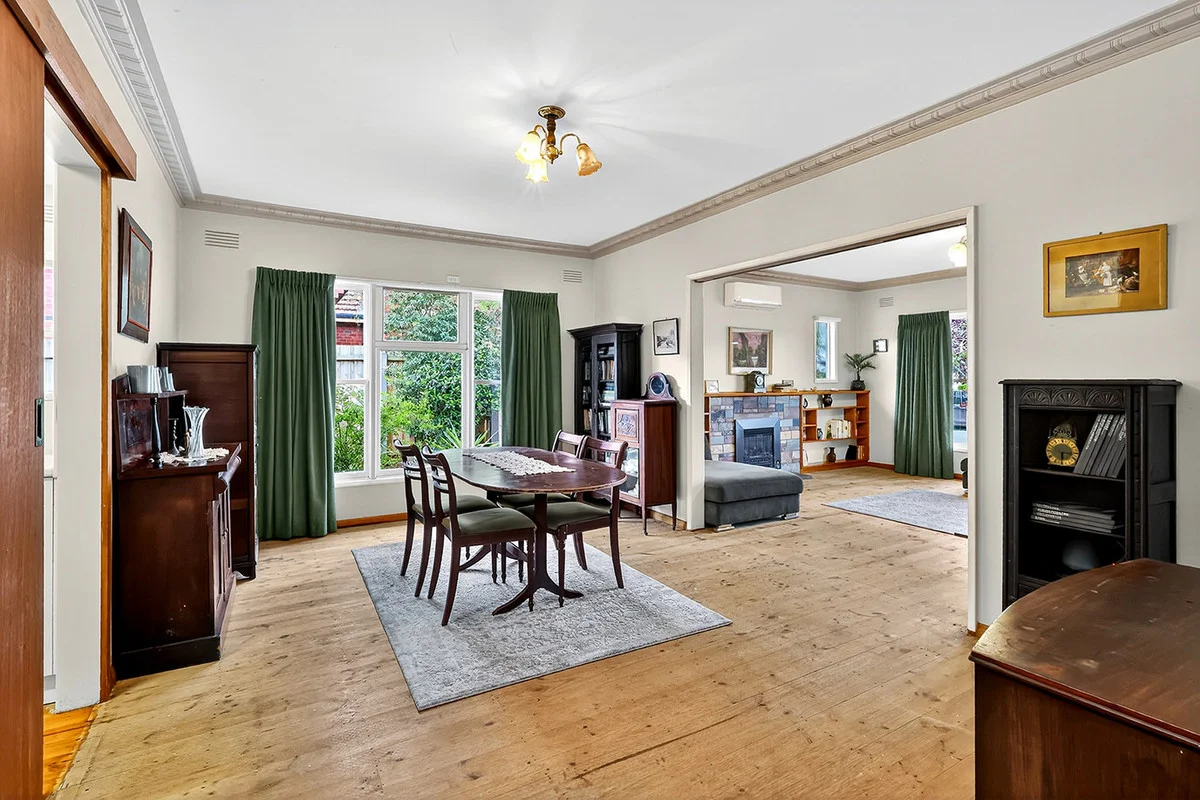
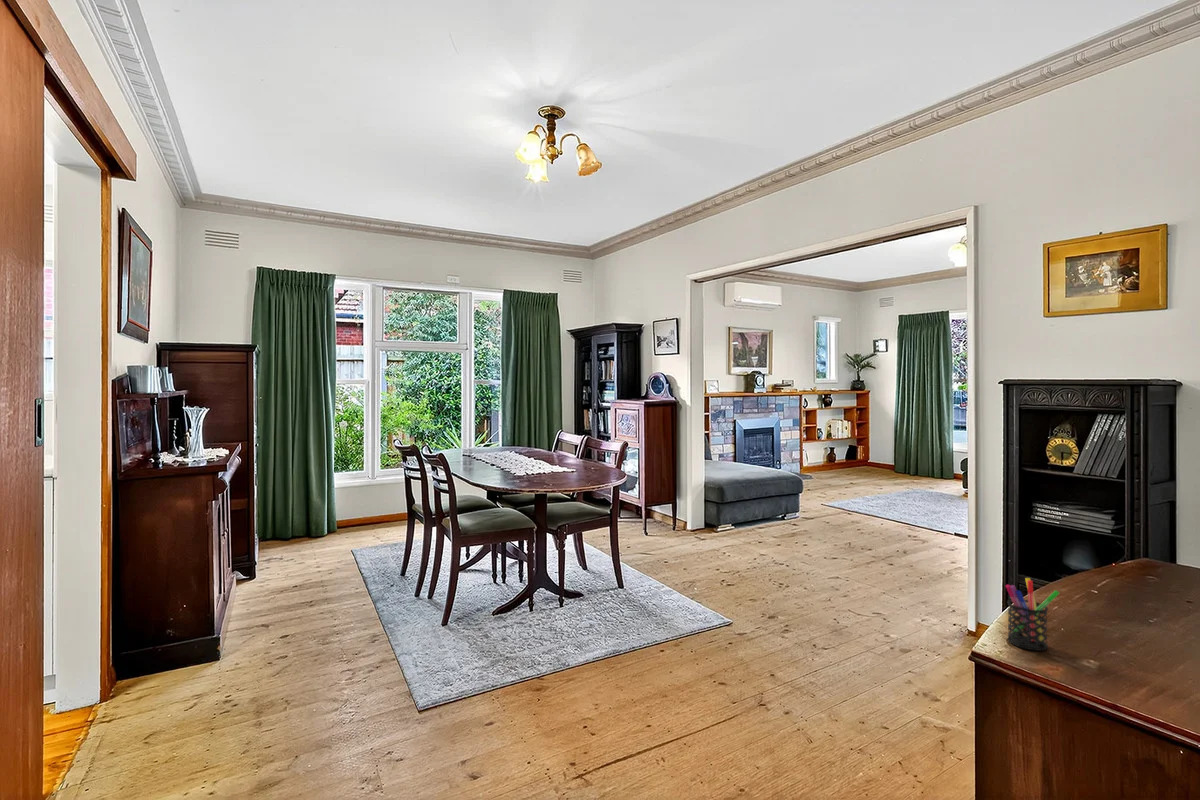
+ pen holder [1005,577,1060,652]
